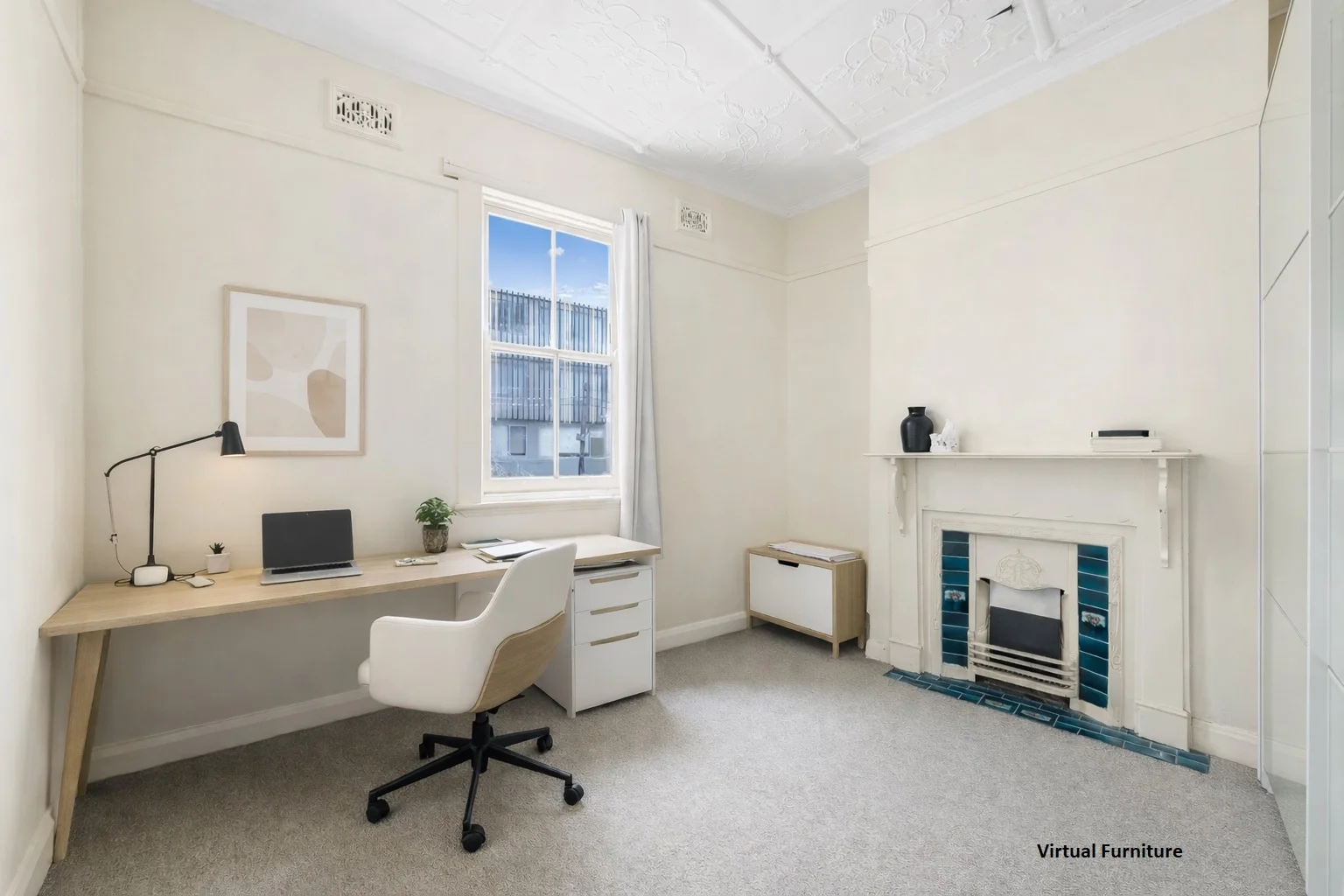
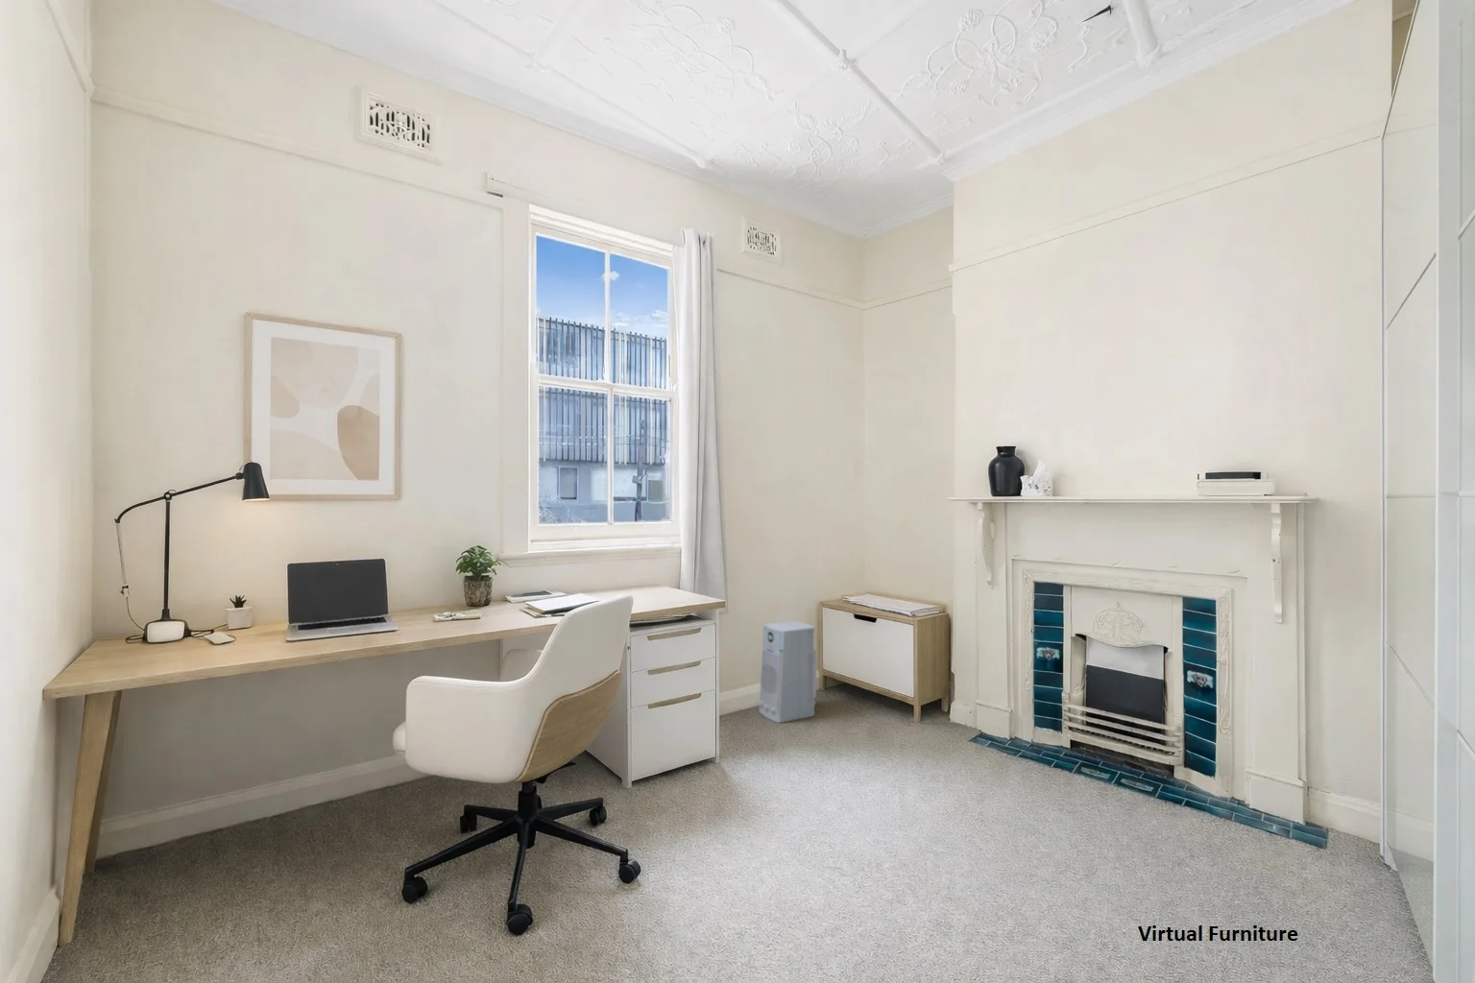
+ air purifier [757,620,818,724]
